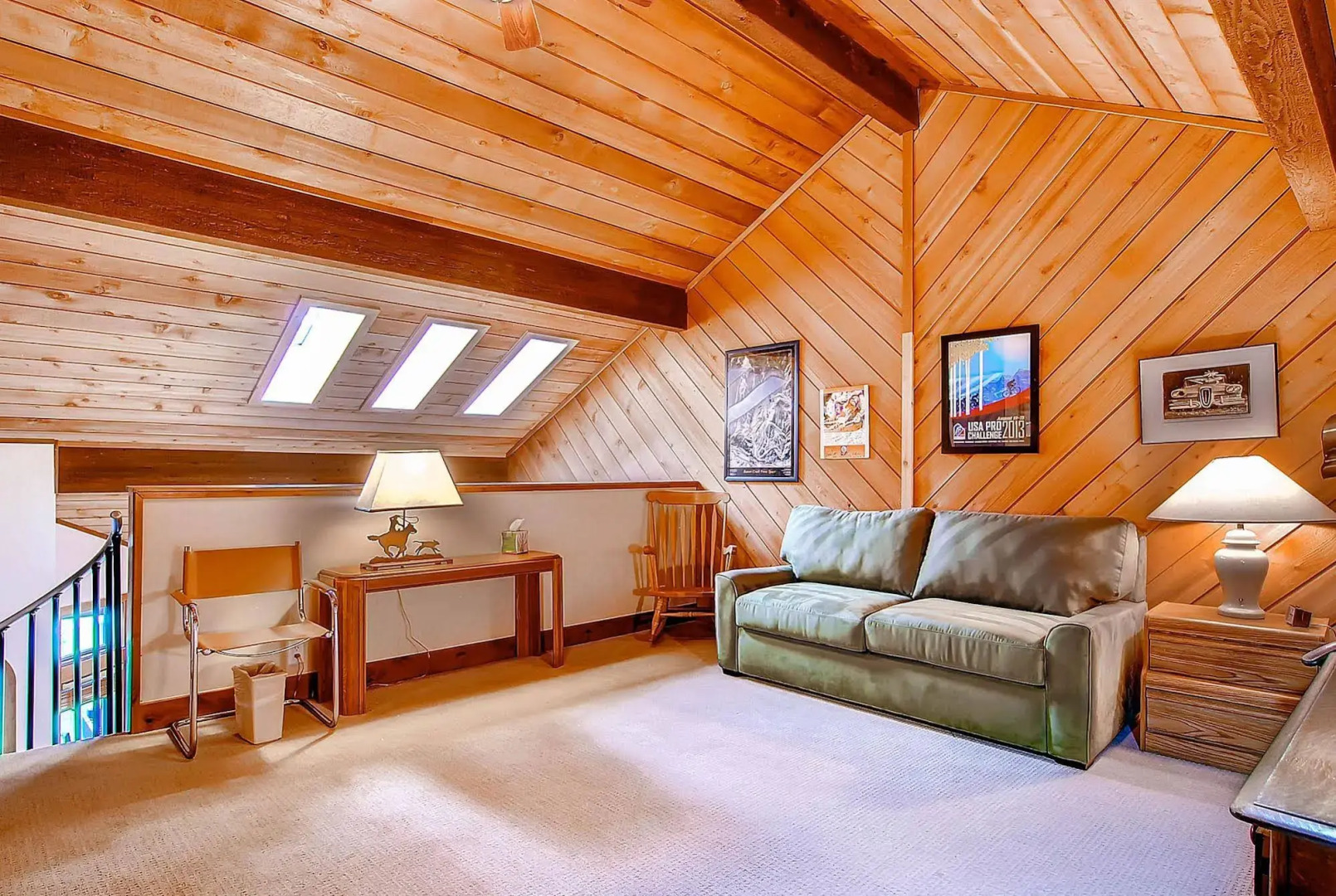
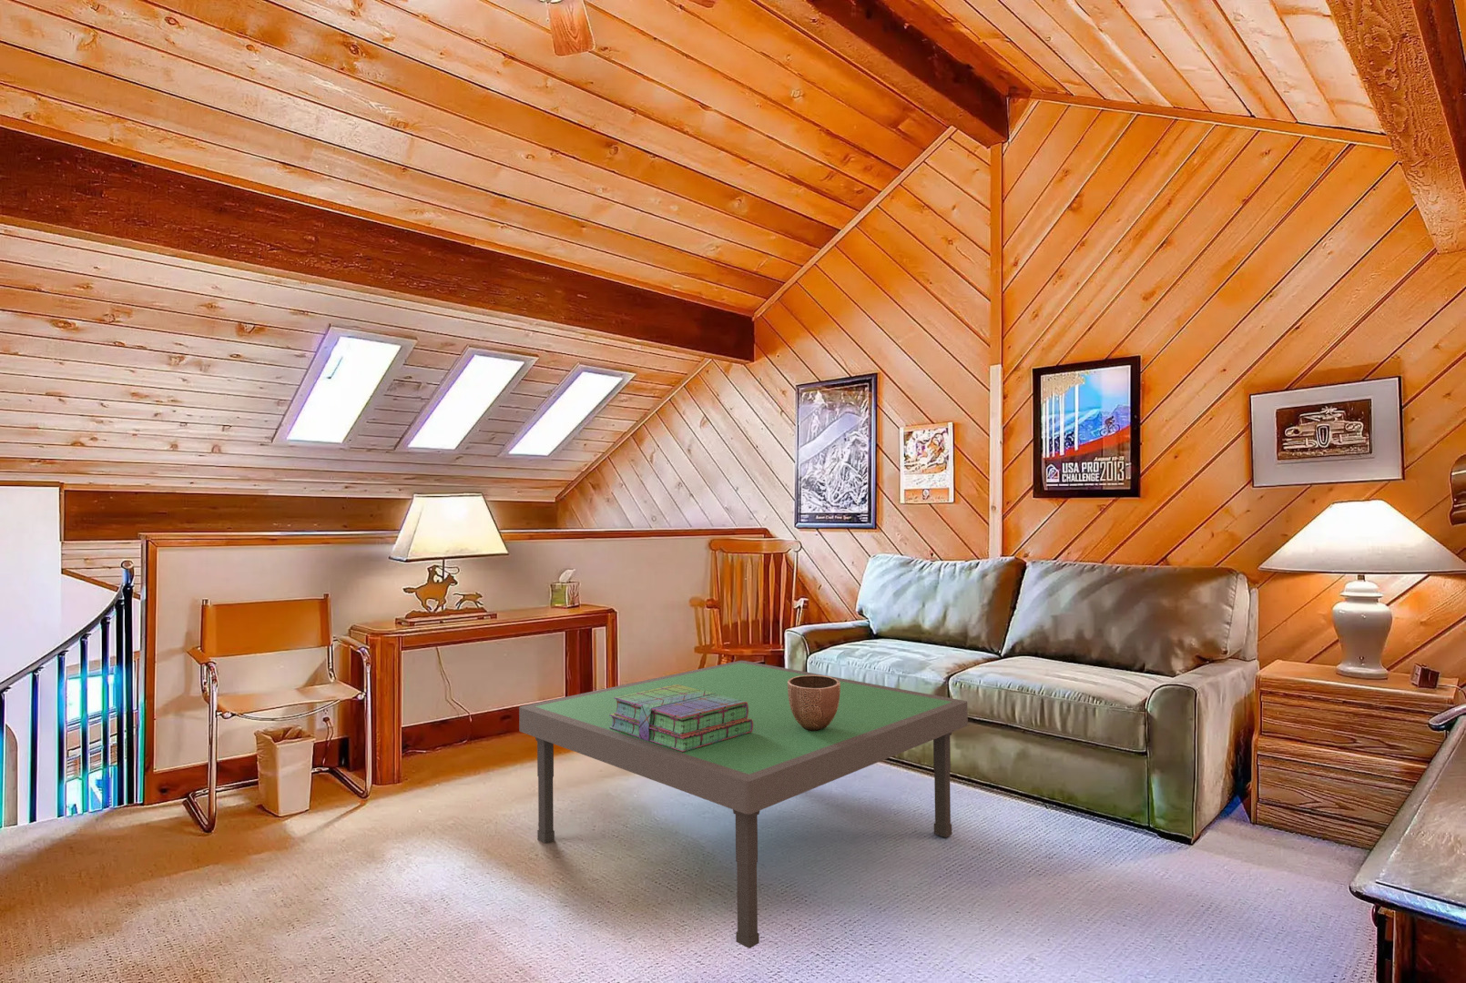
+ coffee table [518,659,969,949]
+ stack of books [609,685,753,752]
+ decorative bowl [788,675,841,731]
